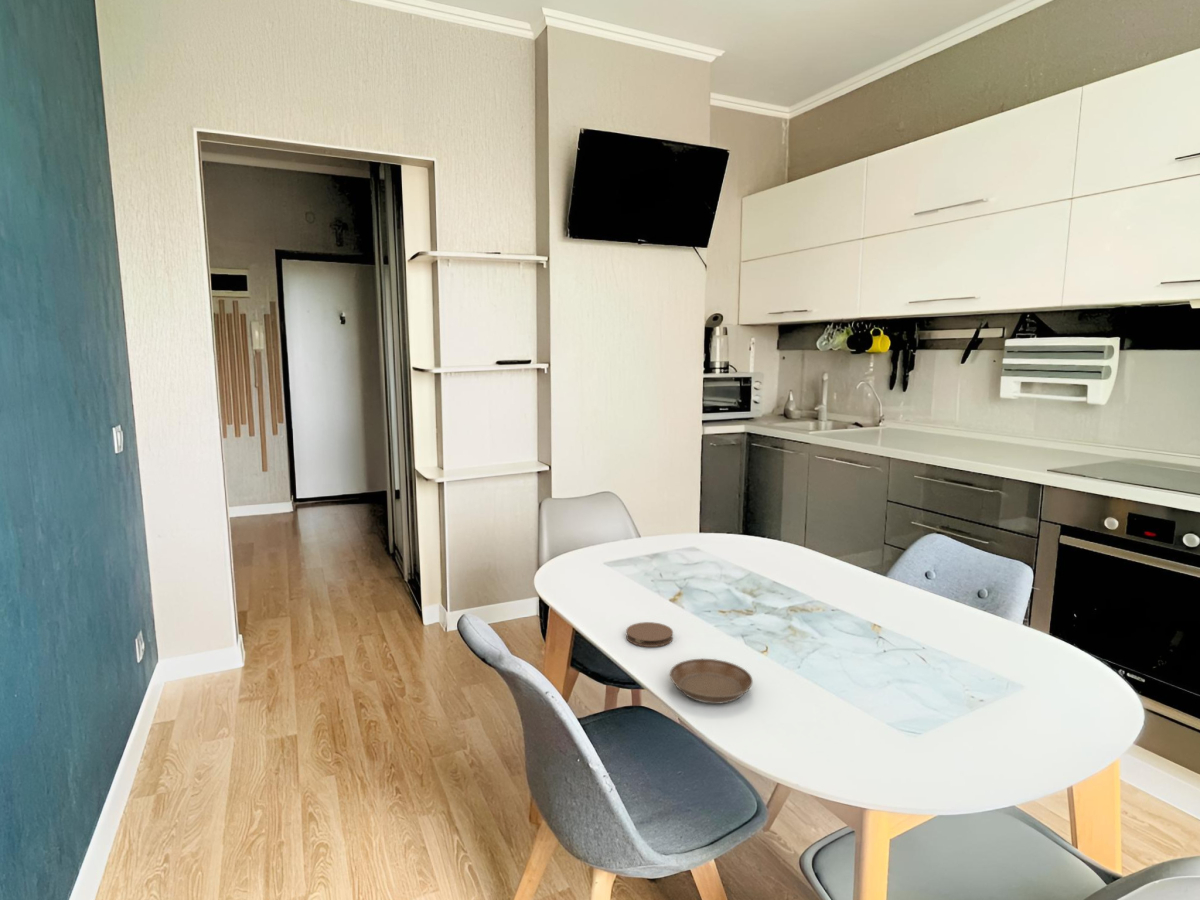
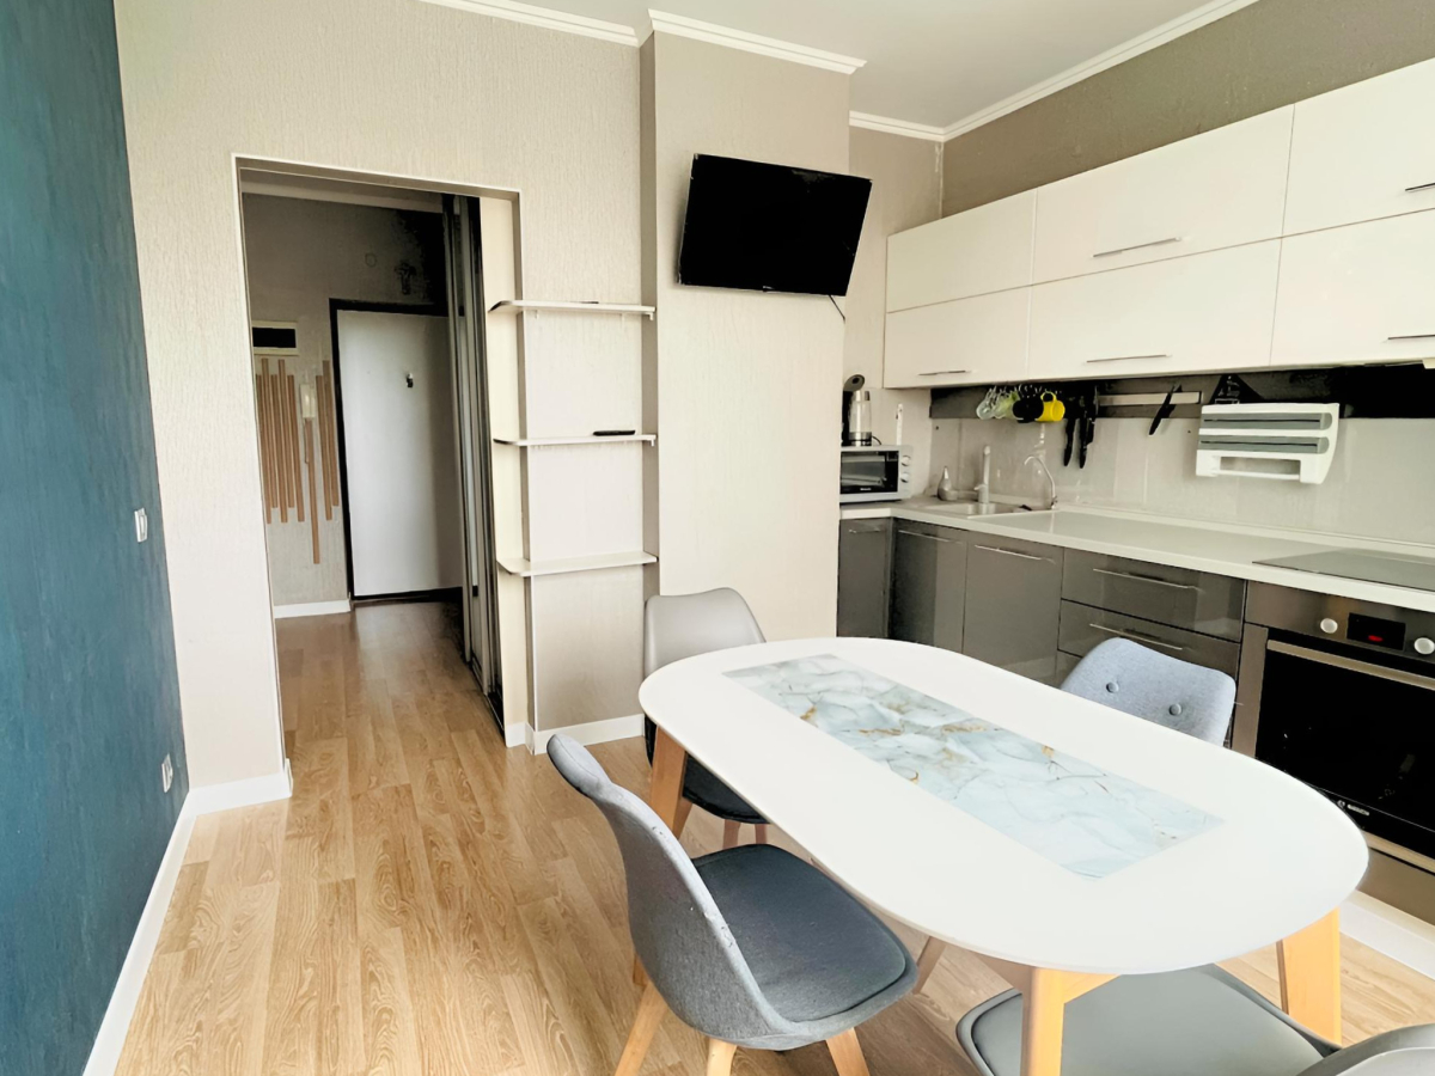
- coaster [625,621,674,648]
- saucer [669,658,754,705]
